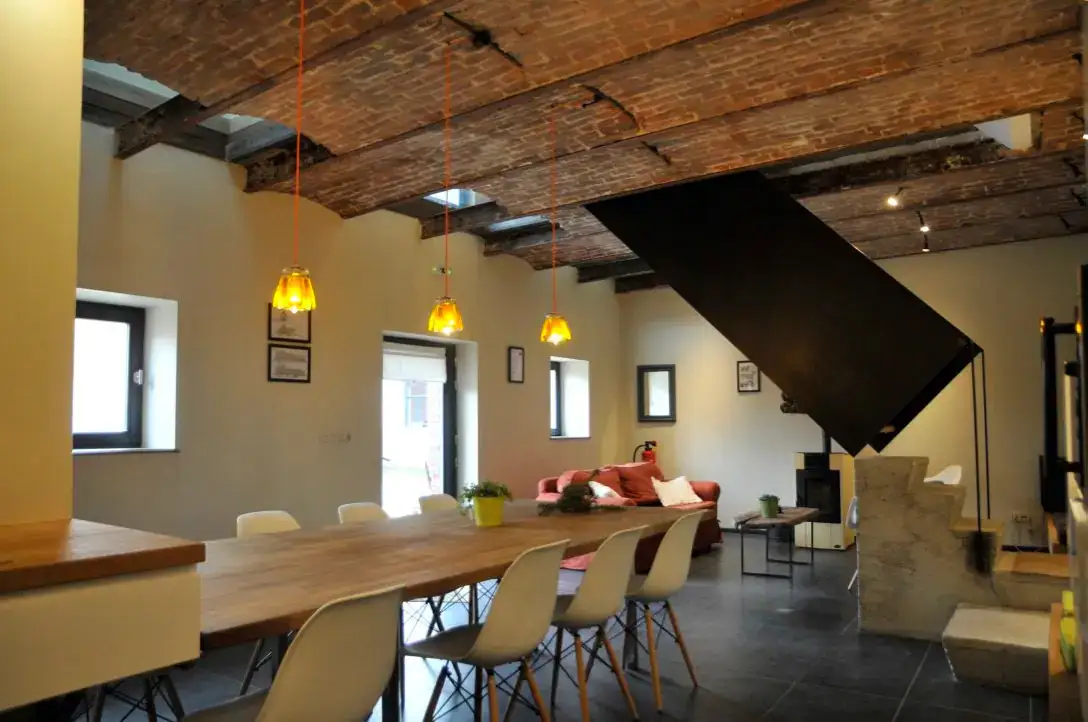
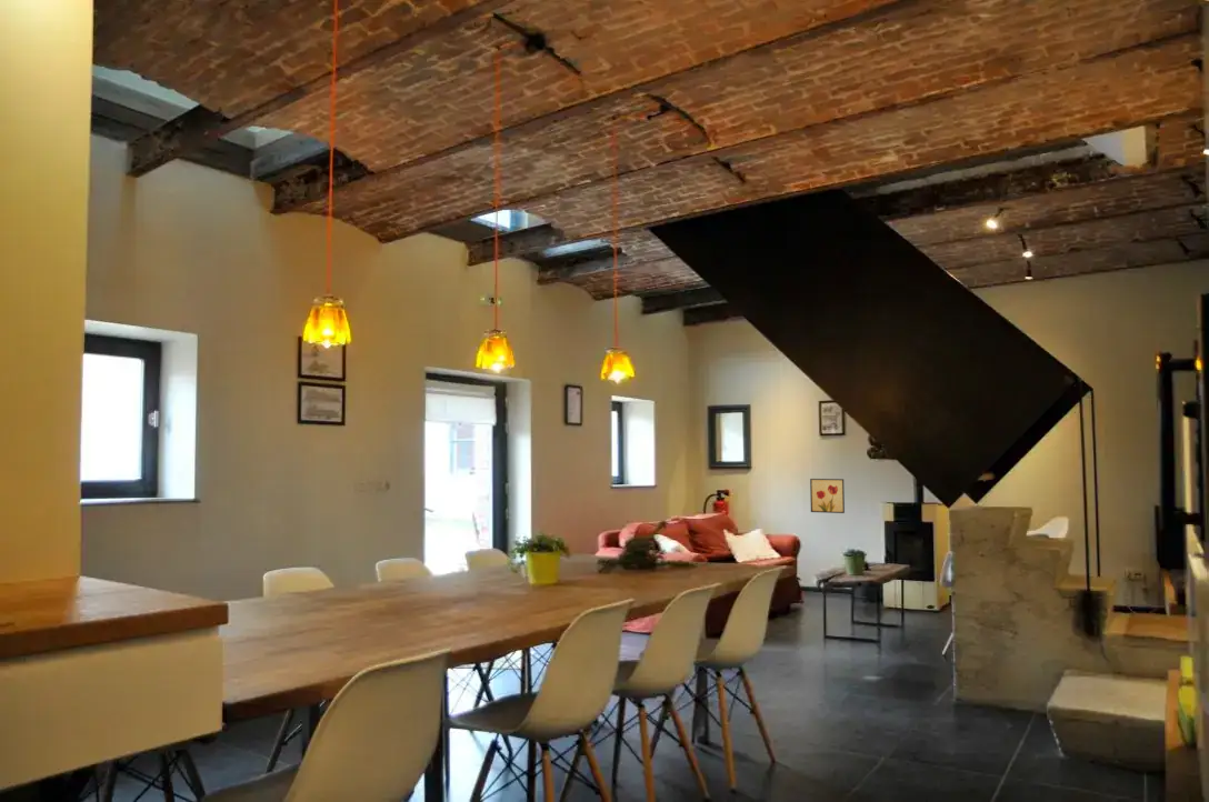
+ wall art [809,478,846,514]
